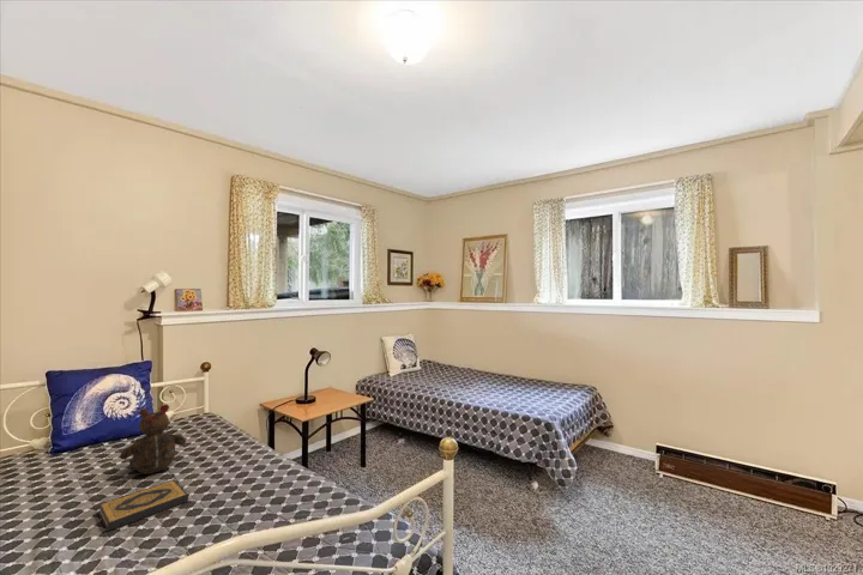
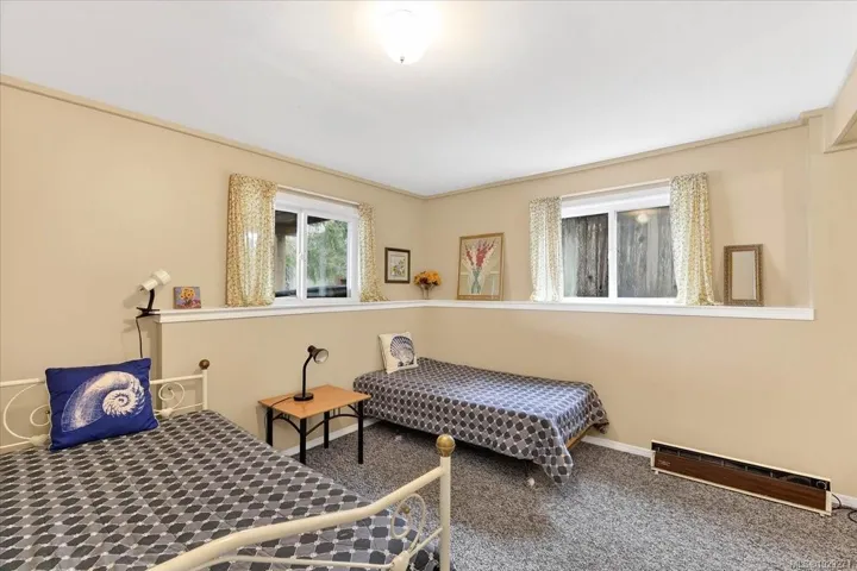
- teddy bear [119,404,187,476]
- hardback book [97,478,189,532]
